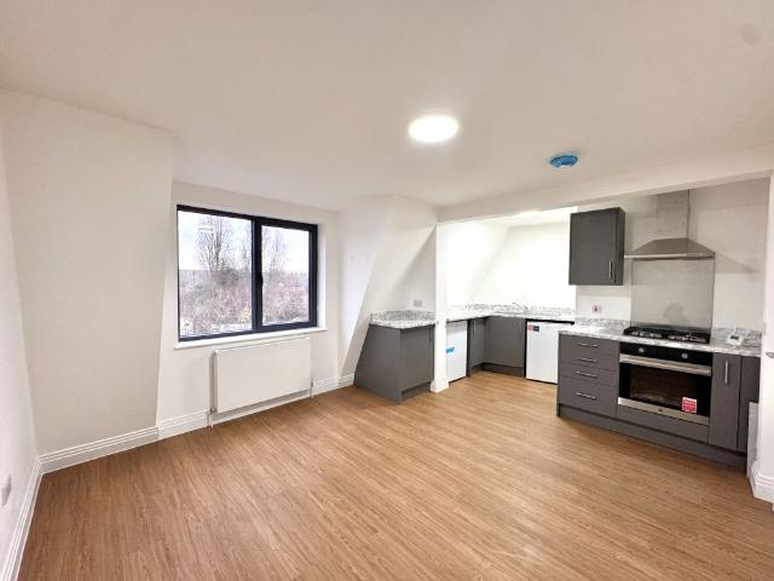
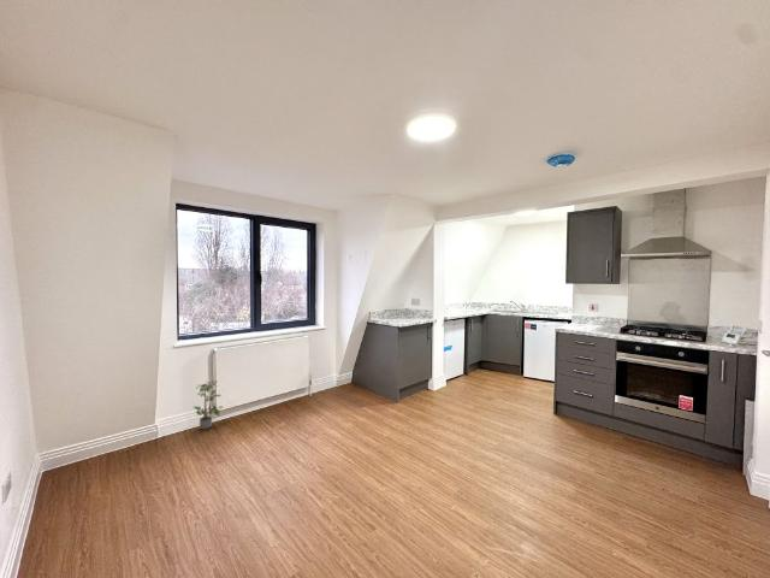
+ potted plant [192,379,224,431]
